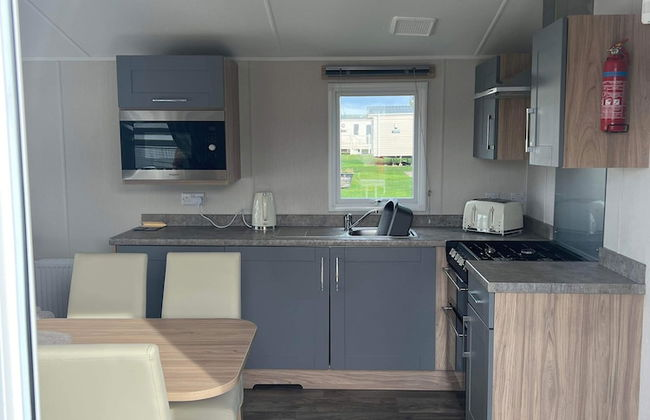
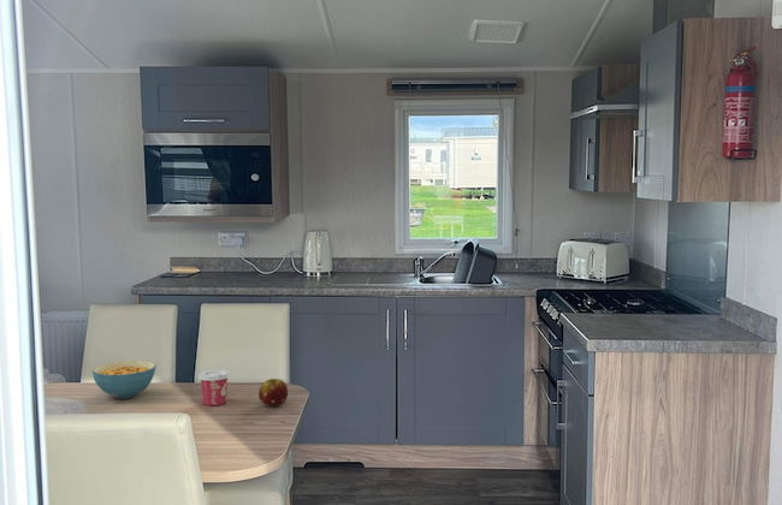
+ fruit [257,378,289,408]
+ cup [197,369,231,406]
+ cereal bowl [91,360,158,399]
